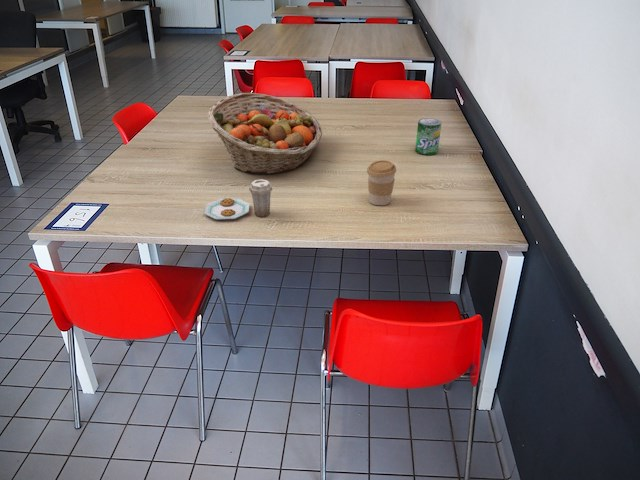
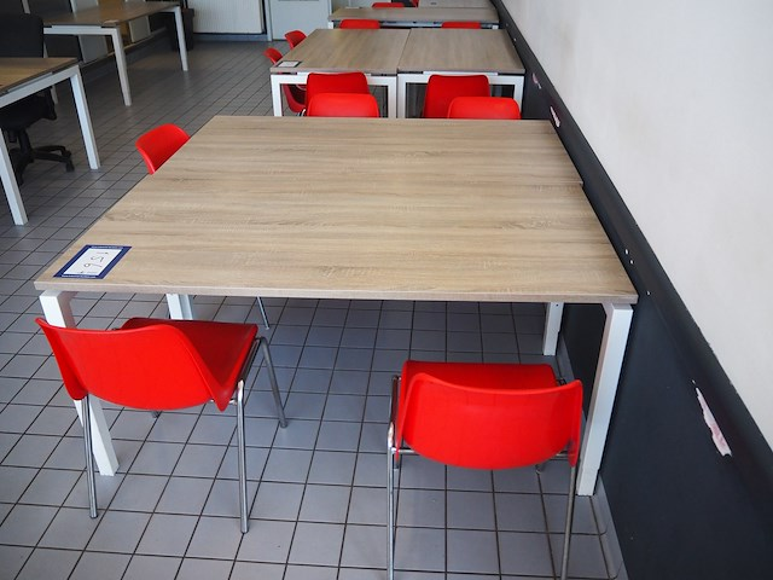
- coffee cup [366,159,397,206]
- plate [203,178,273,220]
- beverage can [414,117,443,156]
- fruit basket [207,92,323,175]
